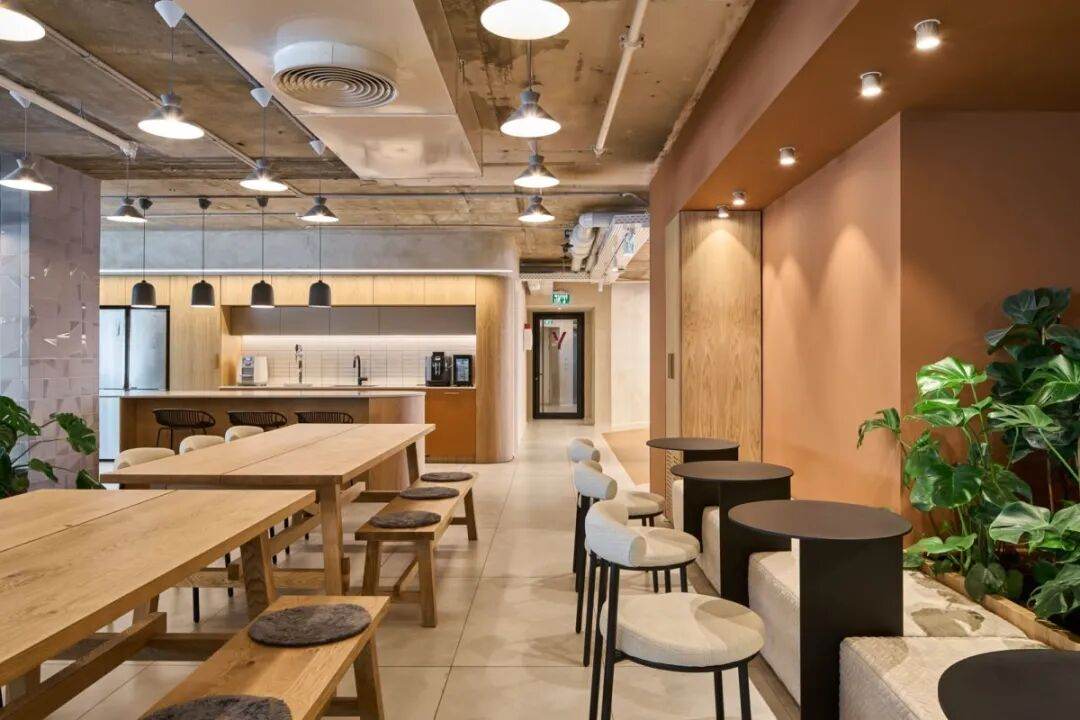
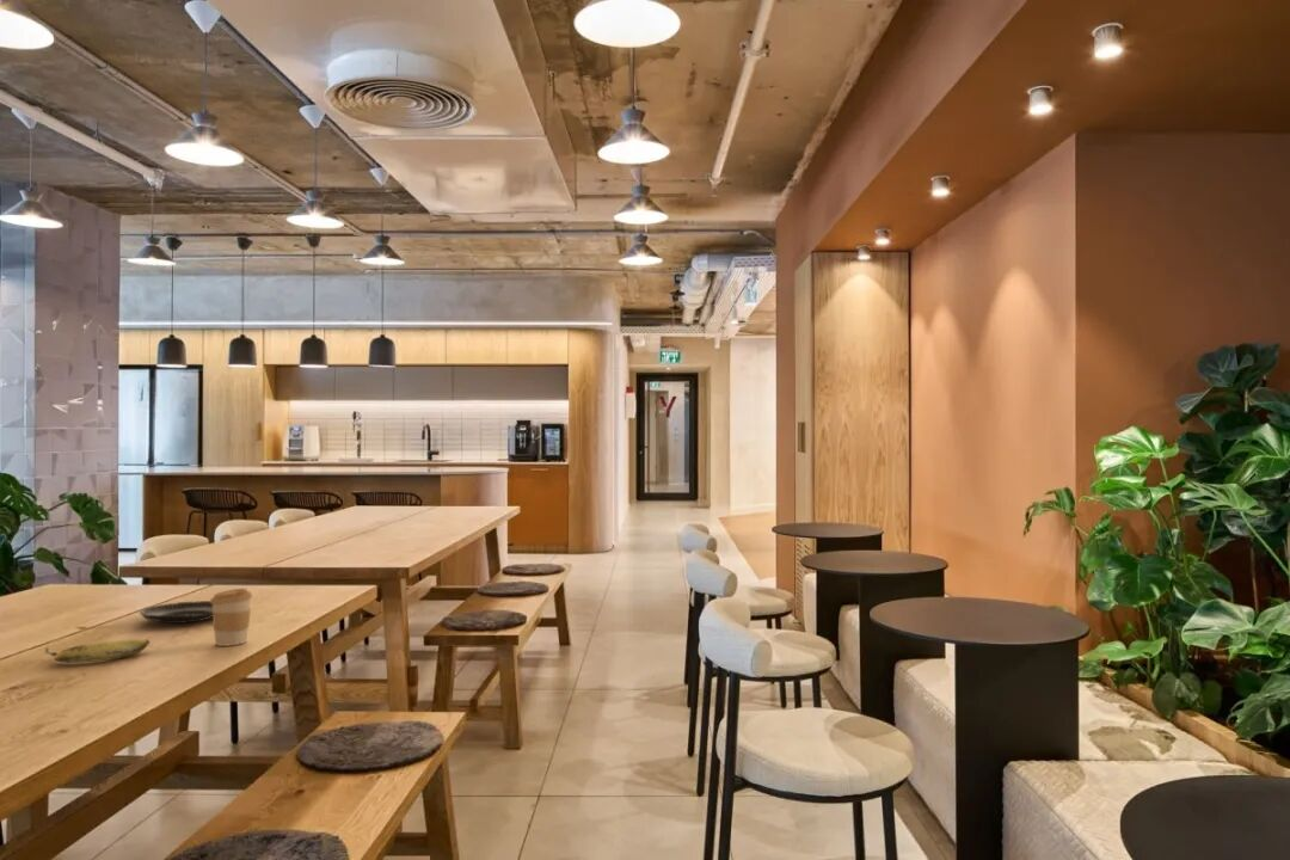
+ fruit [44,638,150,664]
+ coffee cup [209,588,253,647]
+ tart tin [139,600,213,625]
